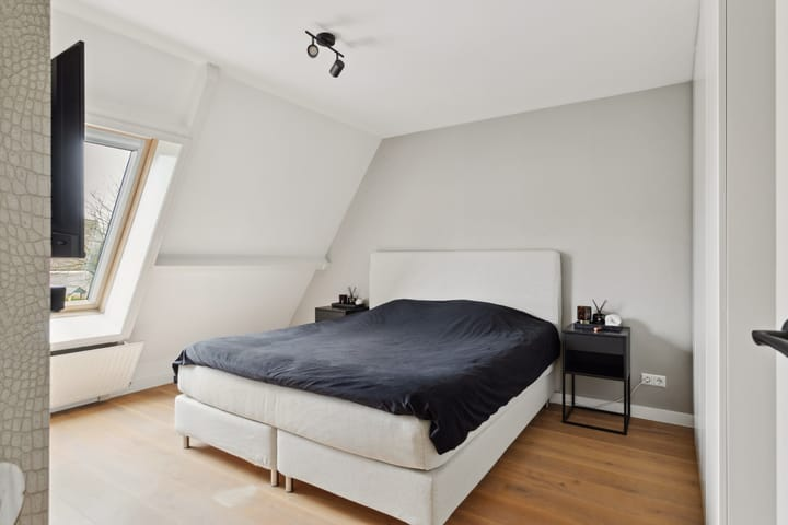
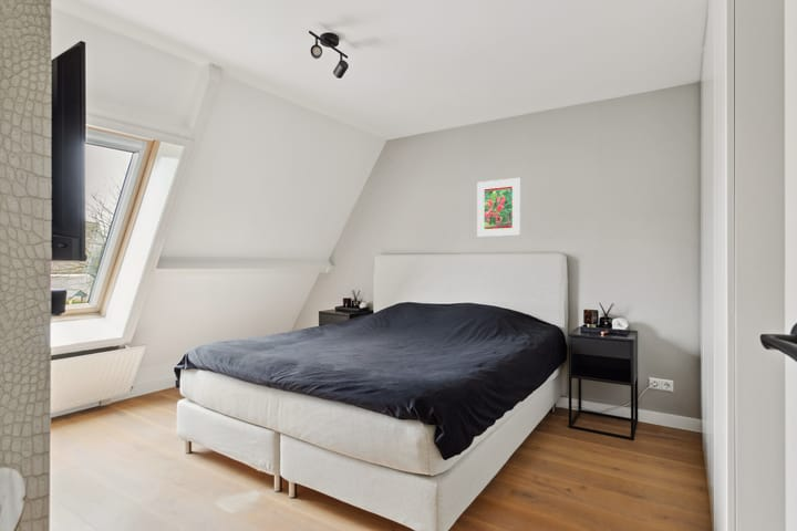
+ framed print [476,177,521,238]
